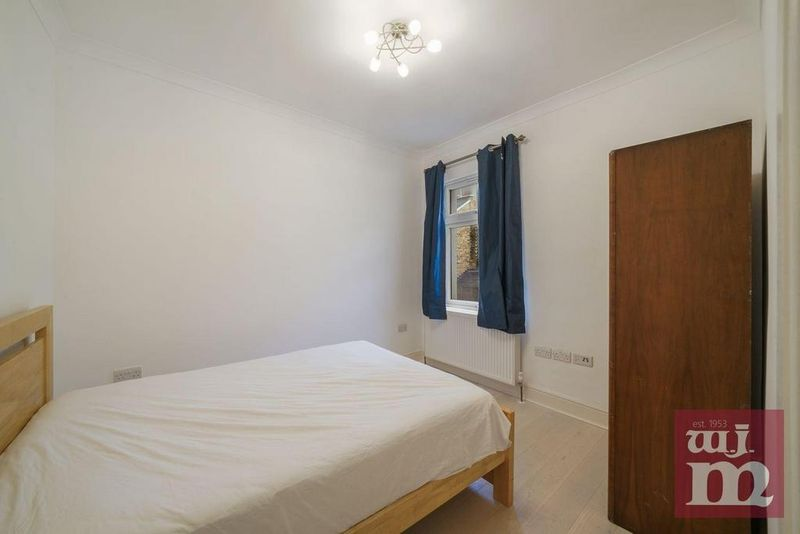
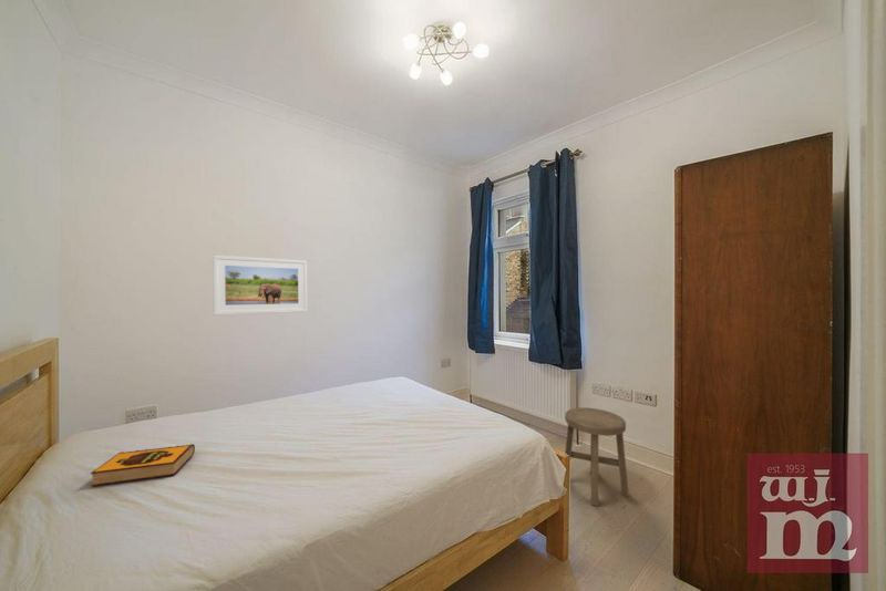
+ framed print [212,253,309,317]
+ hardback book [90,443,196,487]
+ stool [564,406,630,507]
